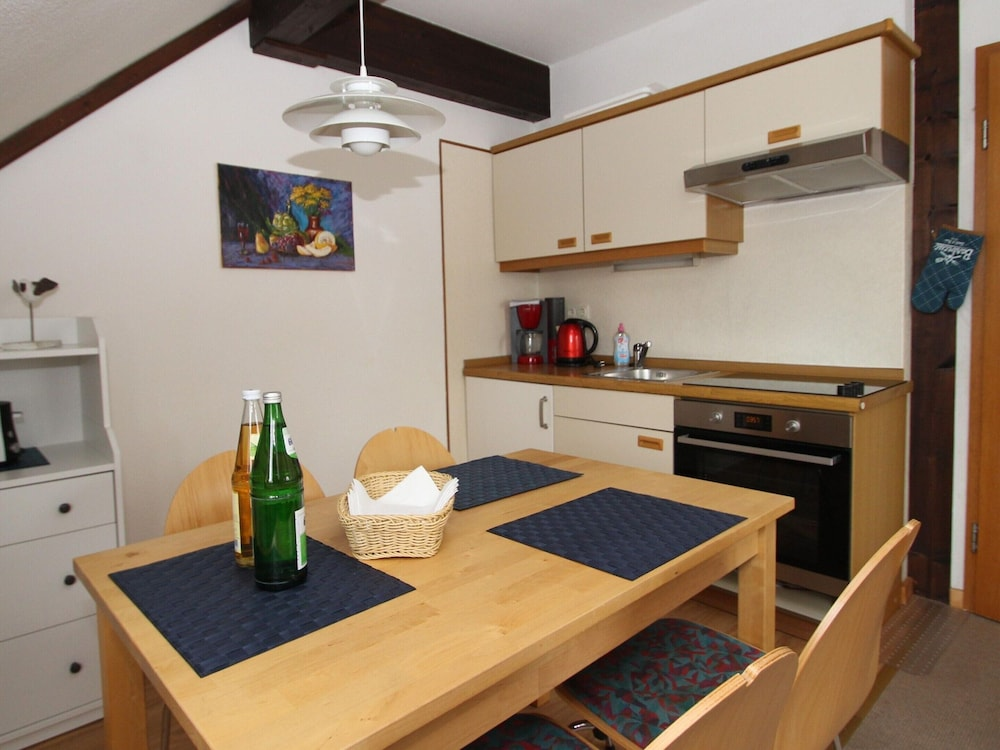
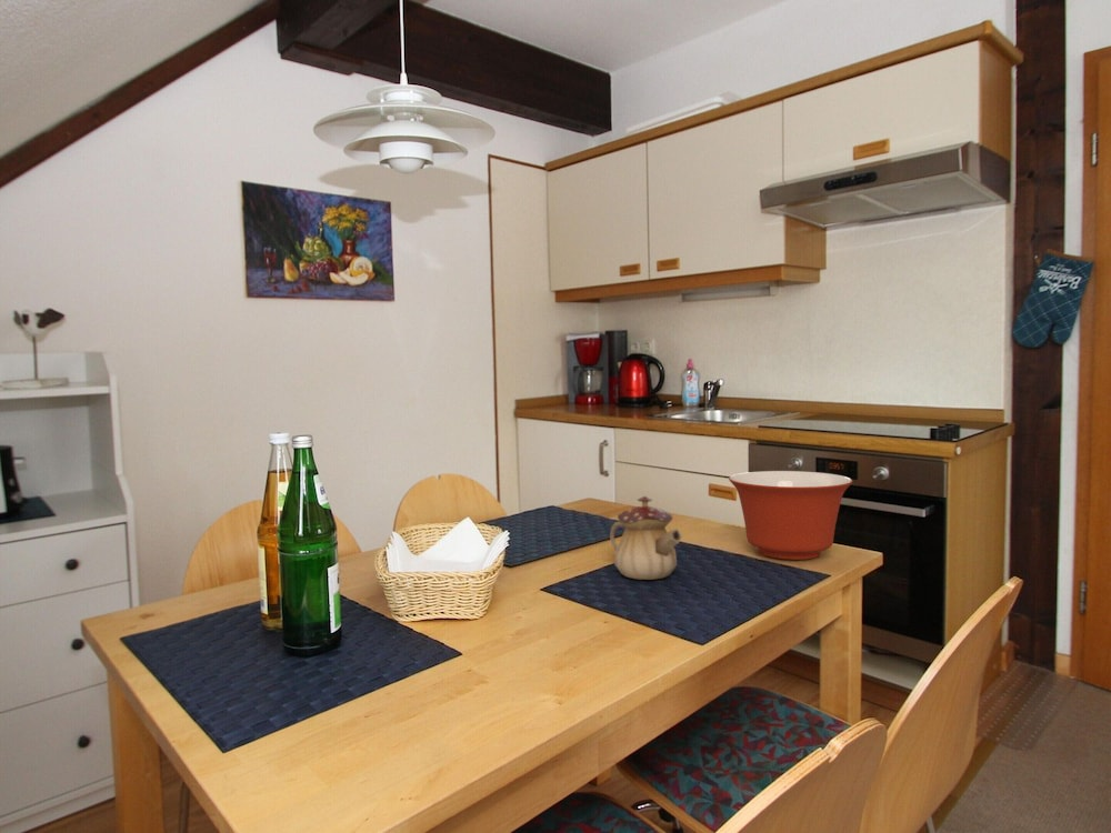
+ teapot [609,495,683,581]
+ mixing bowl [728,470,853,561]
